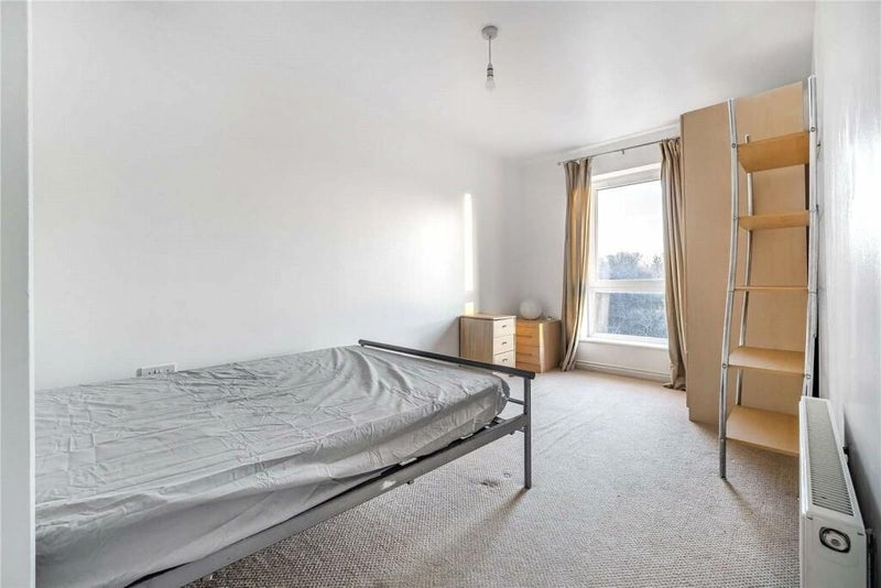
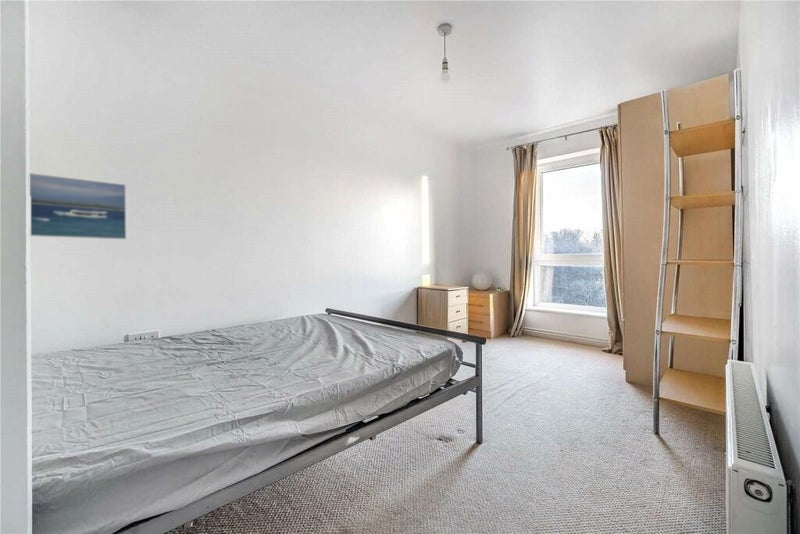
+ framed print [29,172,127,240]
